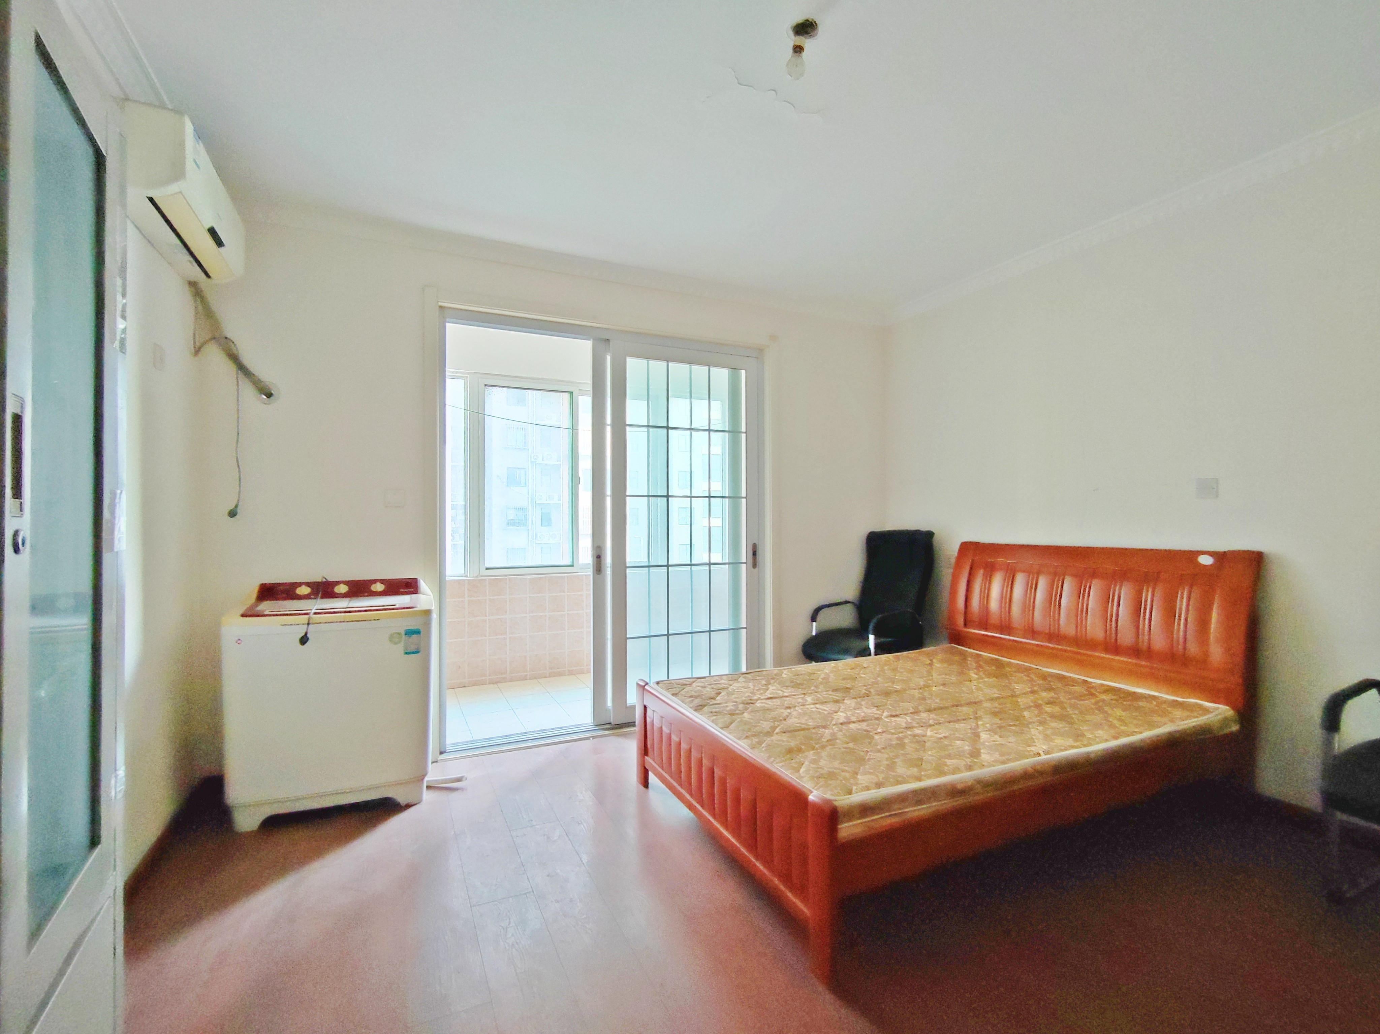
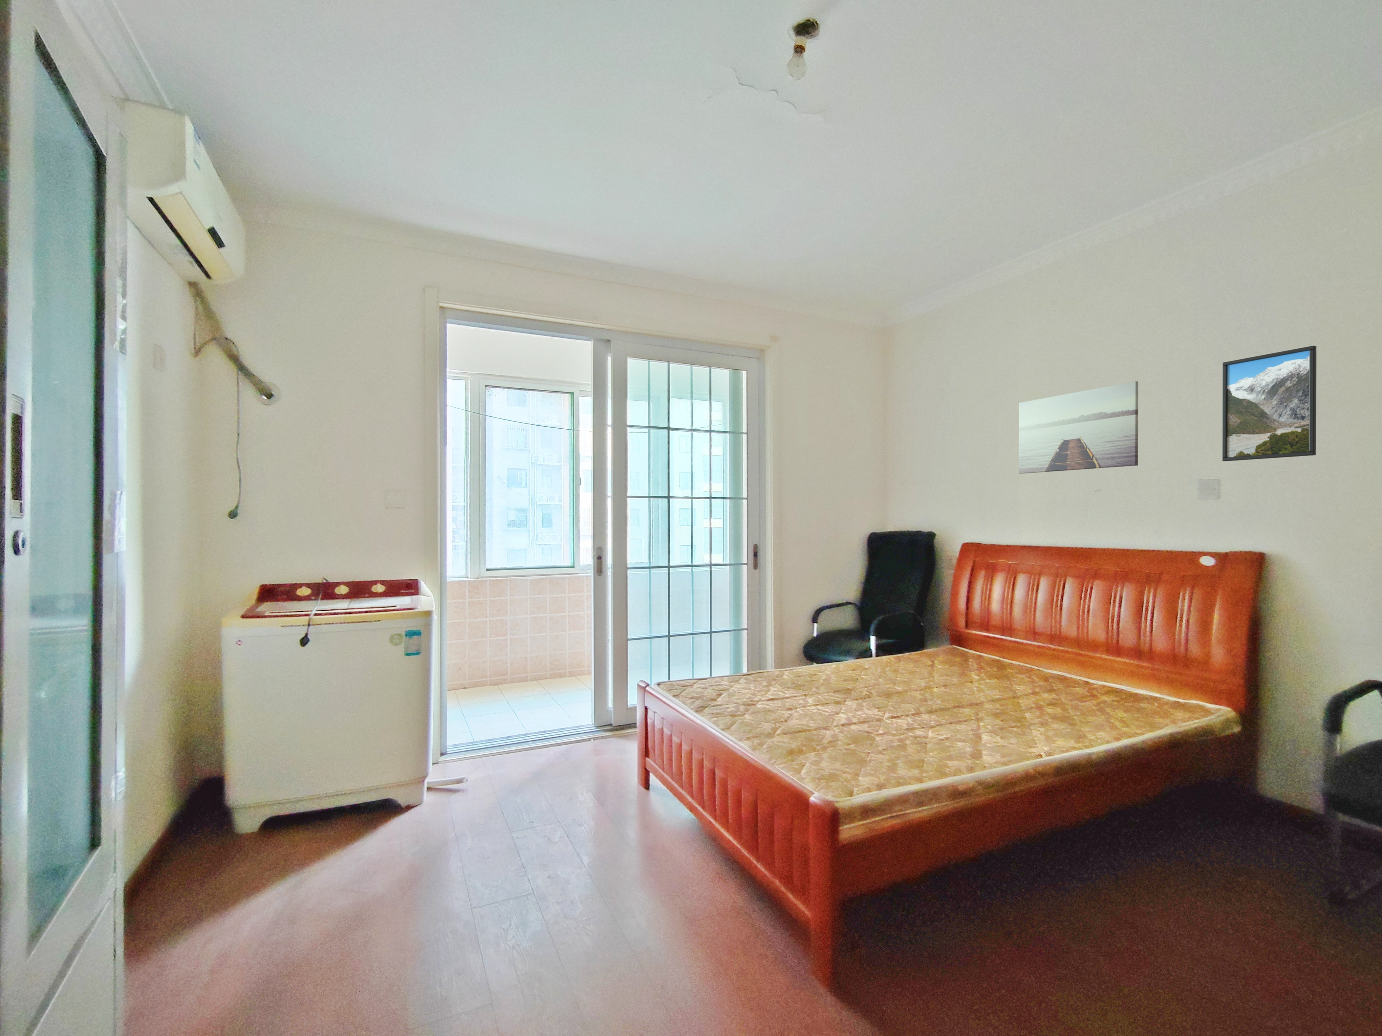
+ wall art [1019,381,1138,473]
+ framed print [1222,345,1317,461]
